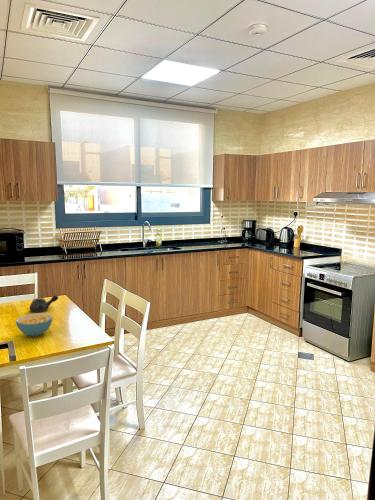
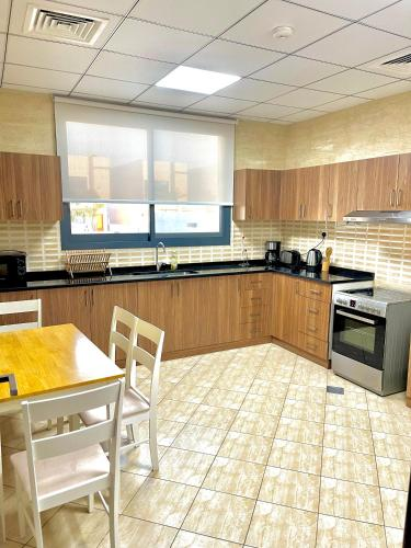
- teapot [29,294,59,313]
- cereal bowl [15,312,54,337]
